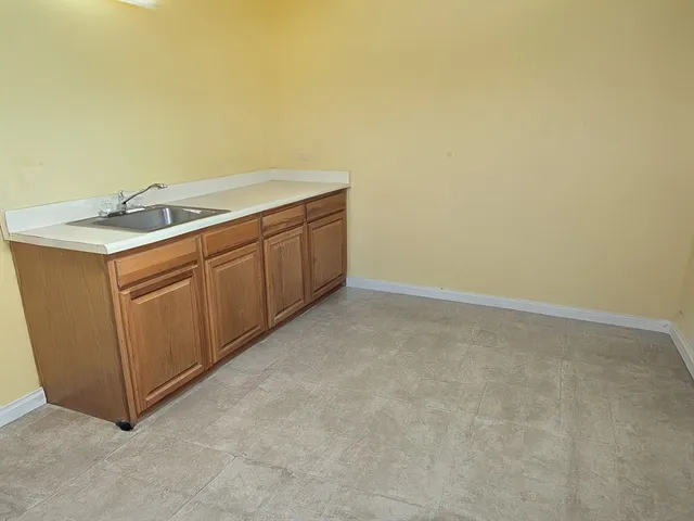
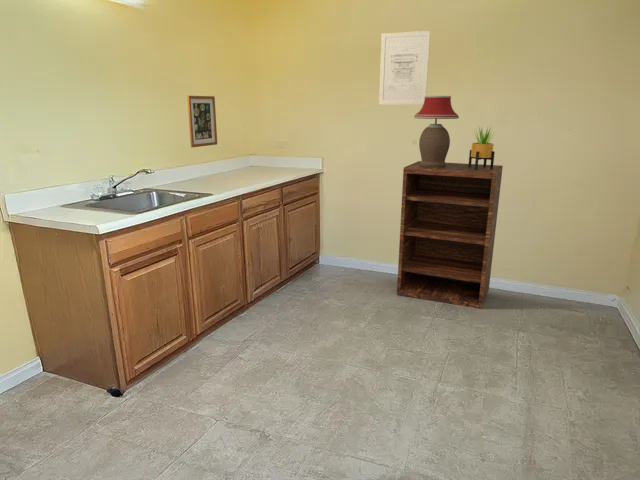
+ wall art [378,30,431,105]
+ shelving unit [396,160,504,310]
+ table lamp [413,95,460,167]
+ wall art [186,95,218,148]
+ potted plant [468,127,498,169]
